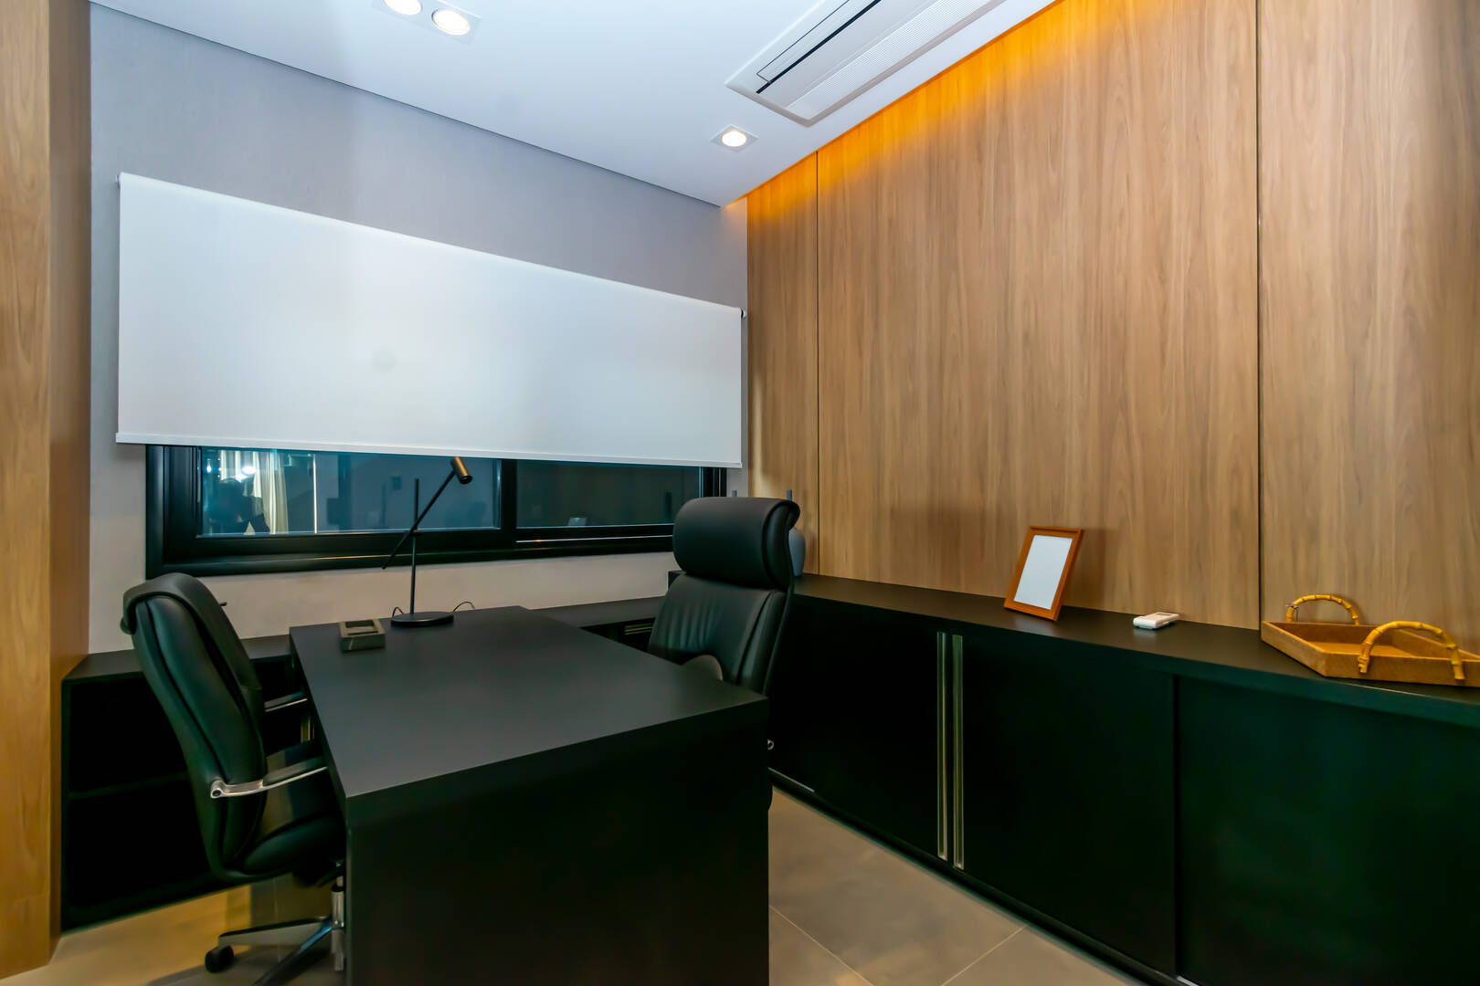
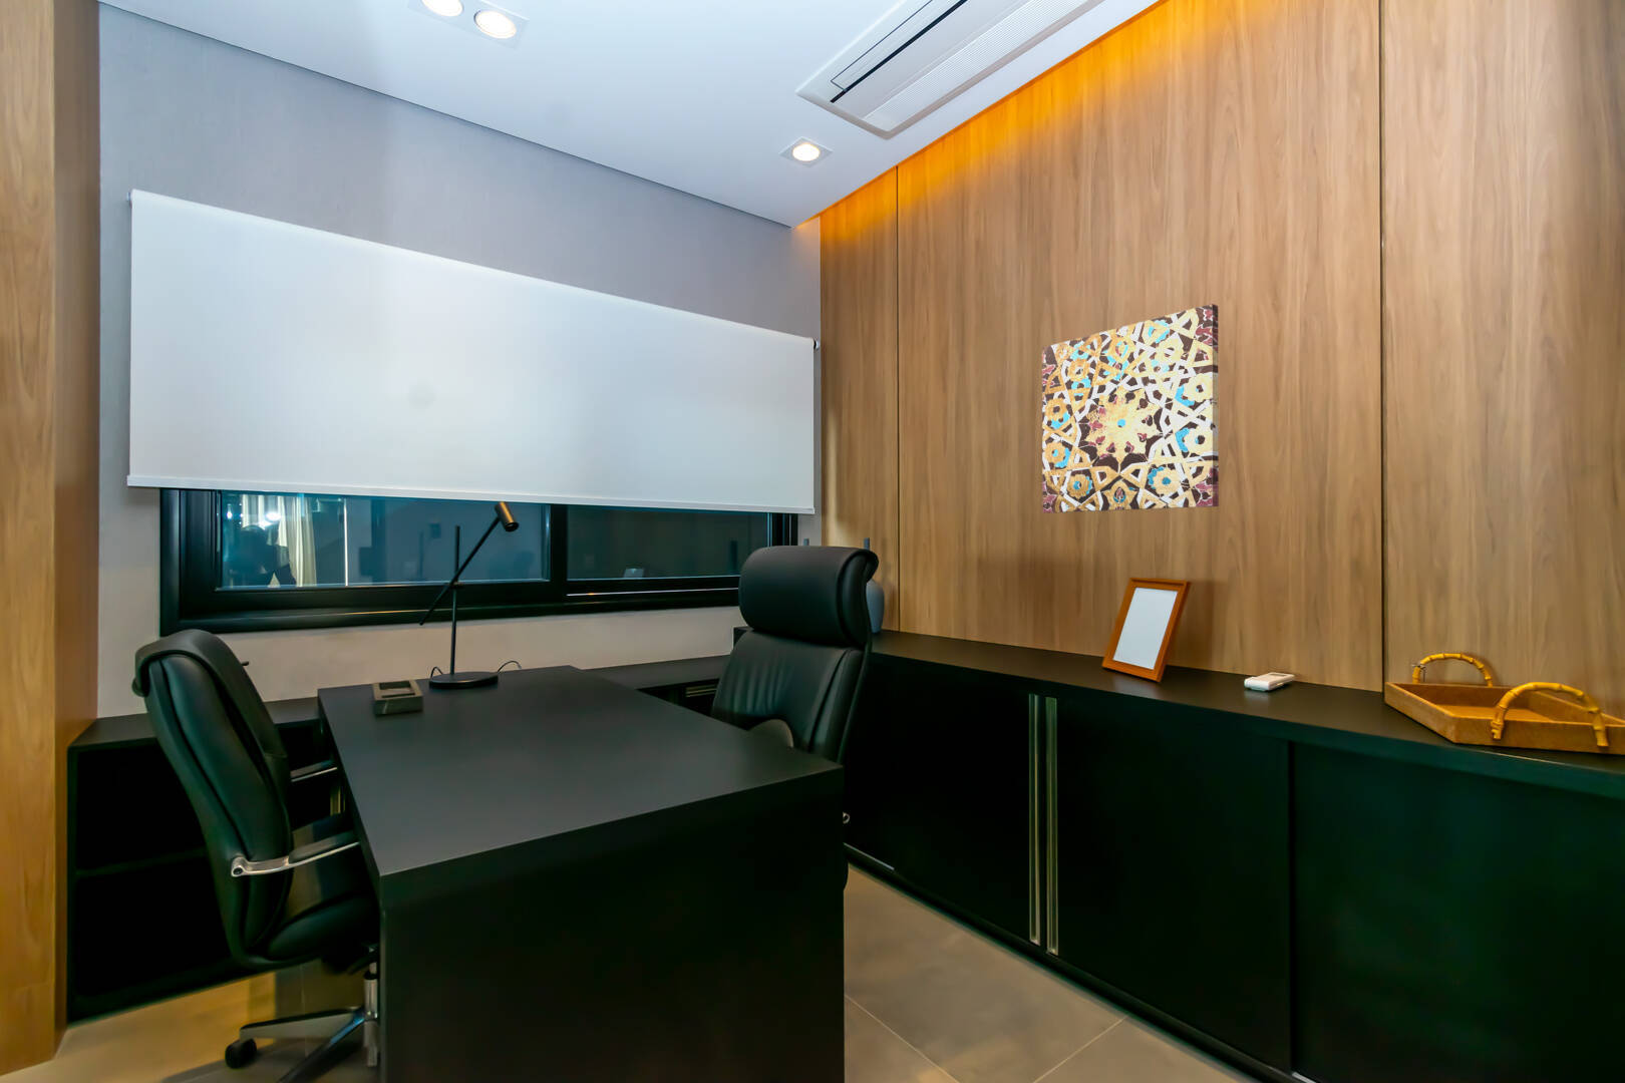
+ wall art [1041,303,1220,515]
